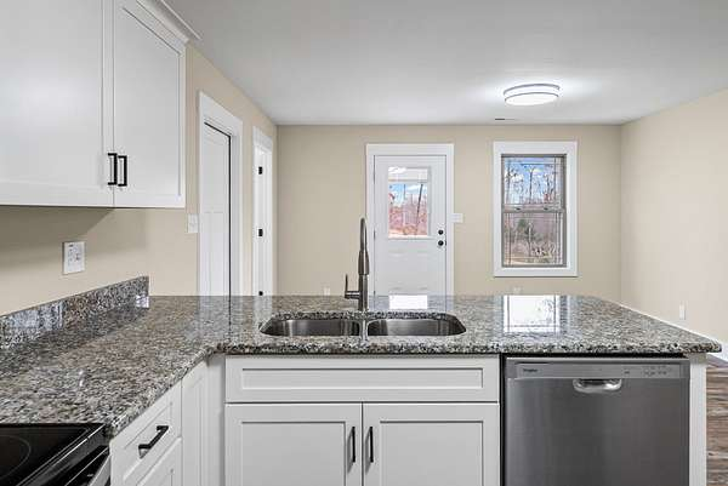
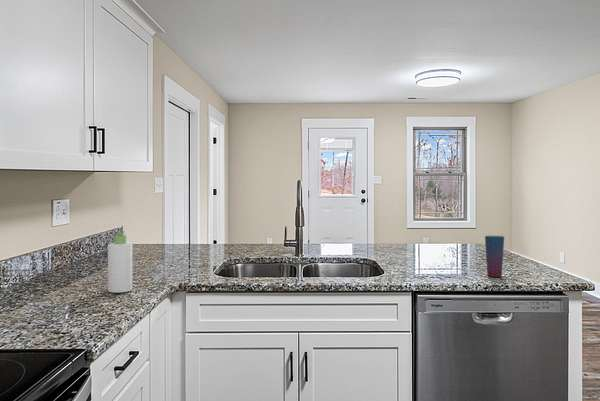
+ cup [484,235,505,278]
+ bottle [107,225,133,294]
